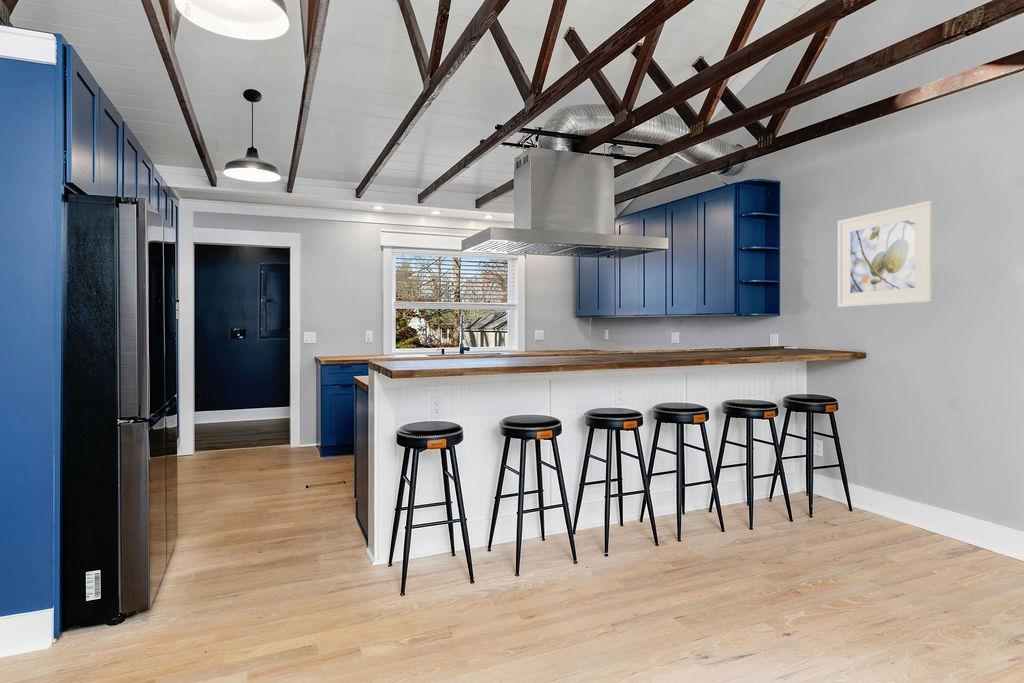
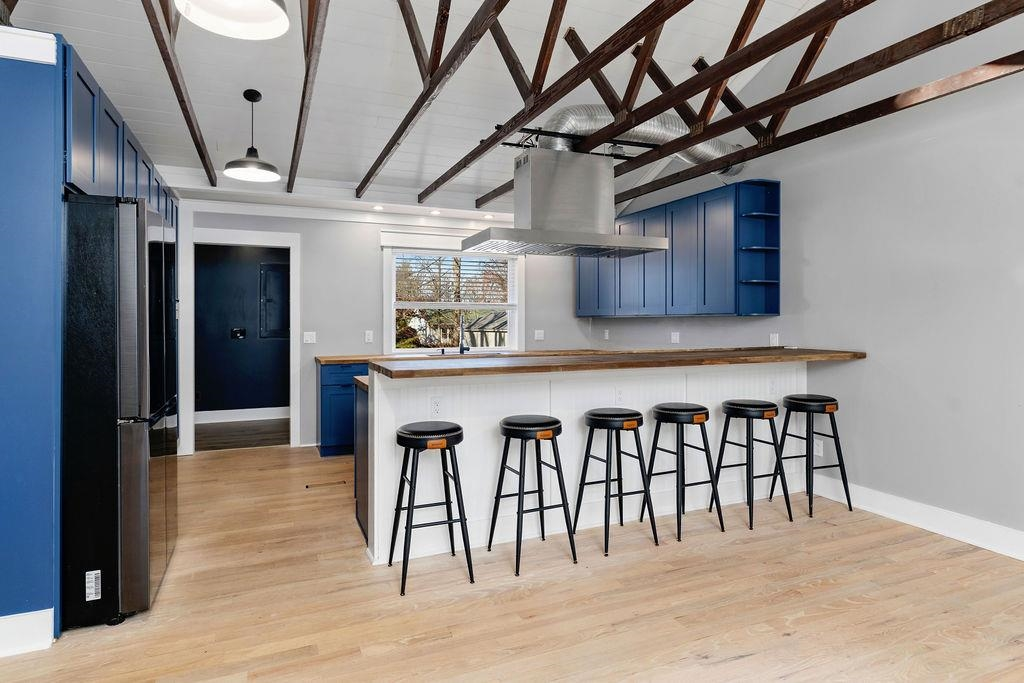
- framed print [837,200,934,308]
